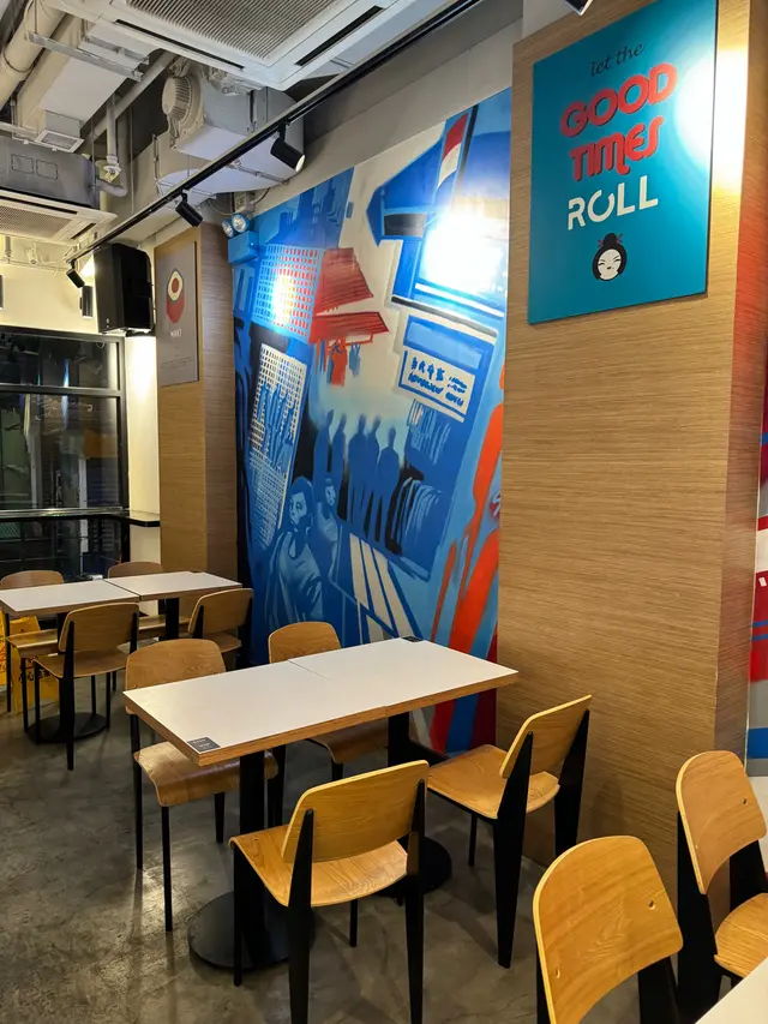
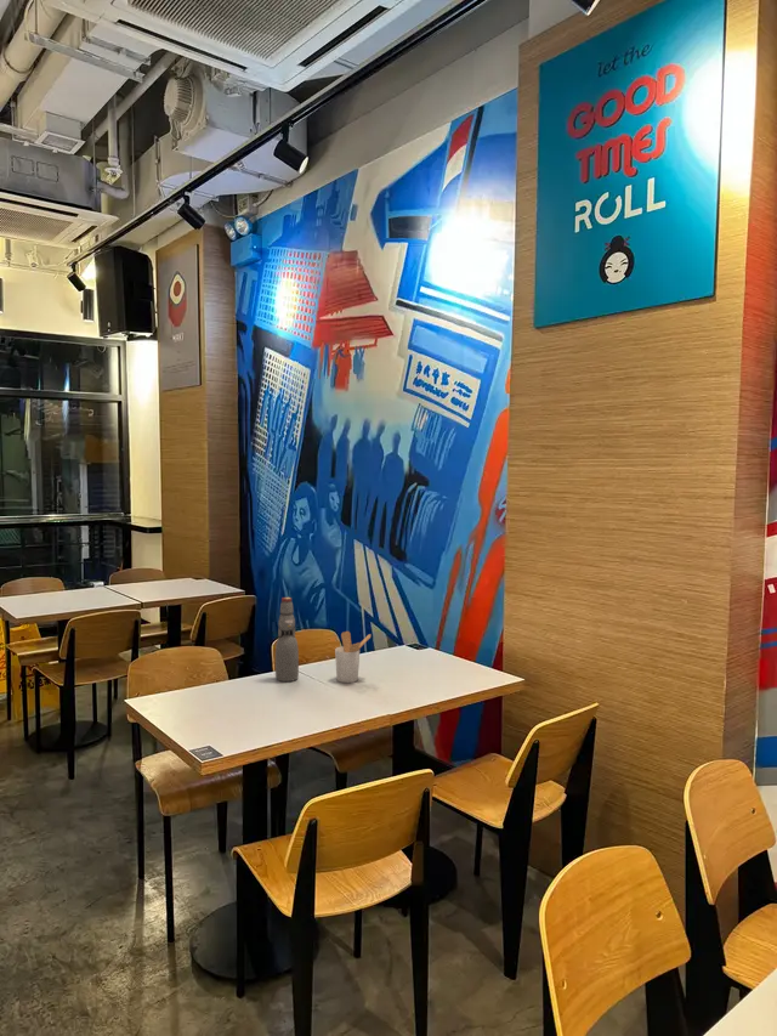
+ utensil holder [334,630,373,684]
+ bottle [274,596,300,683]
